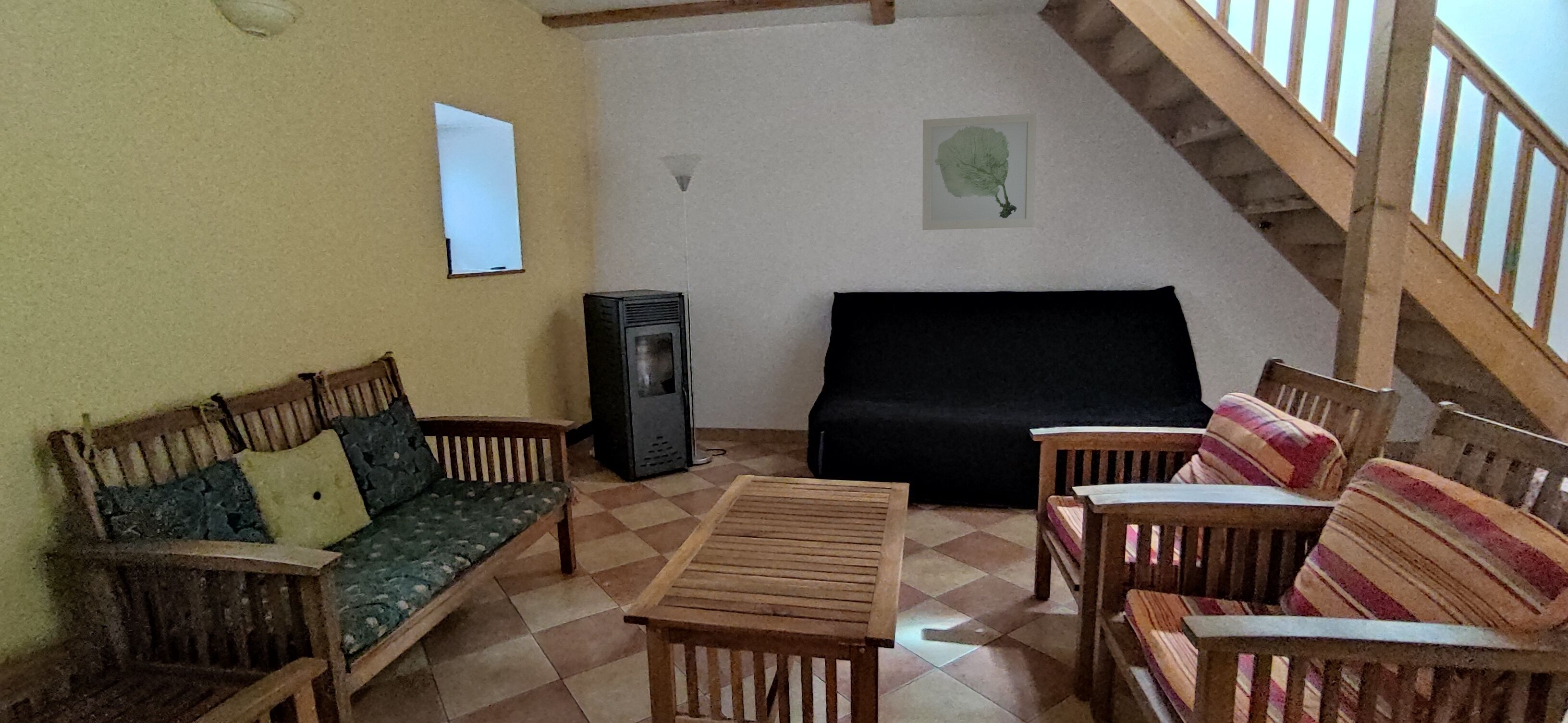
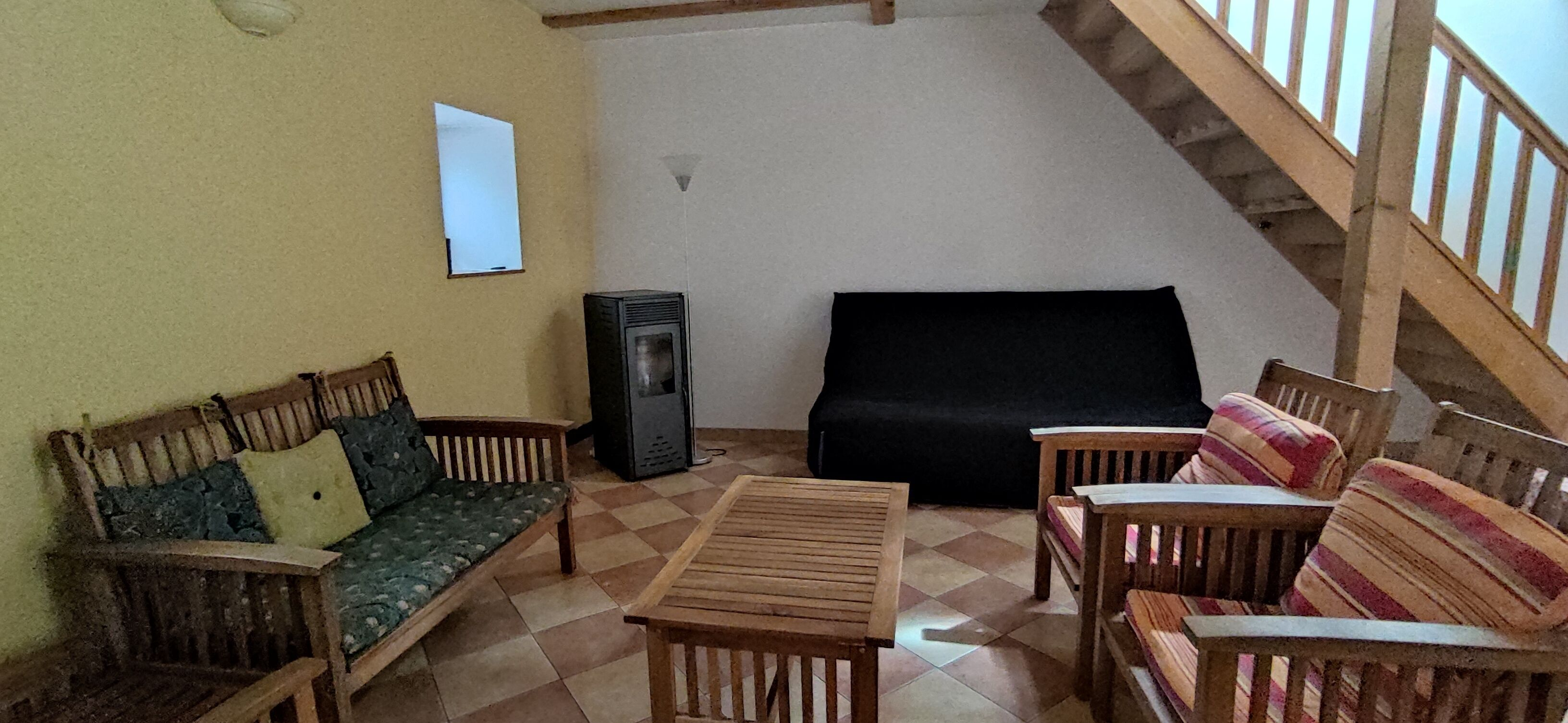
- wall art [922,113,1037,230]
